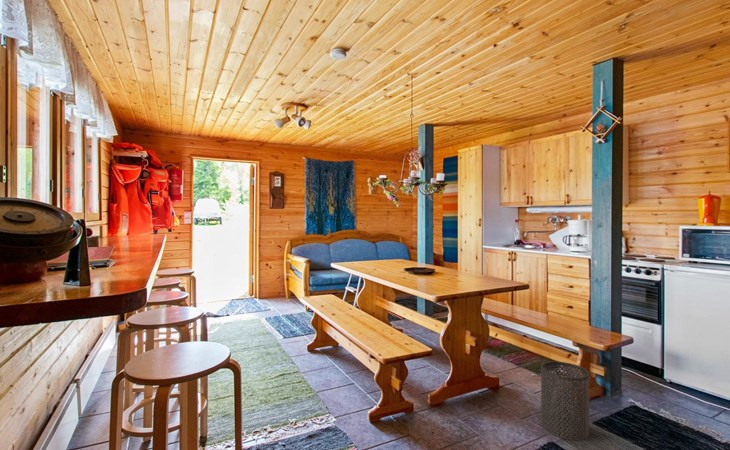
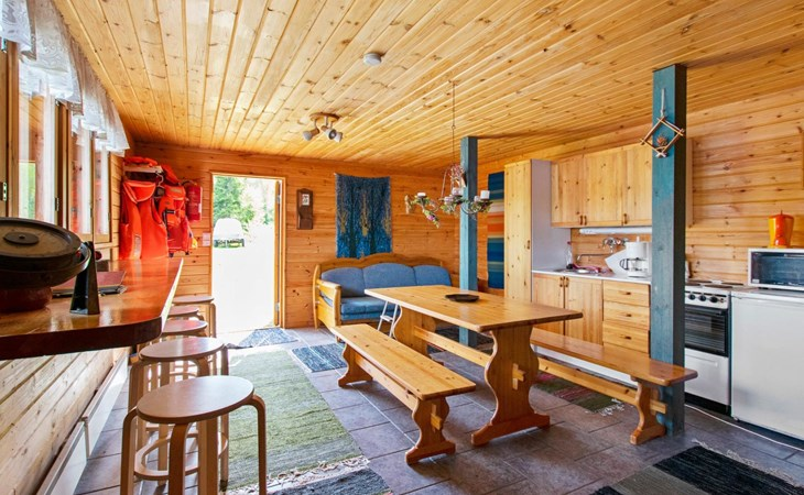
- trash can [540,360,591,441]
